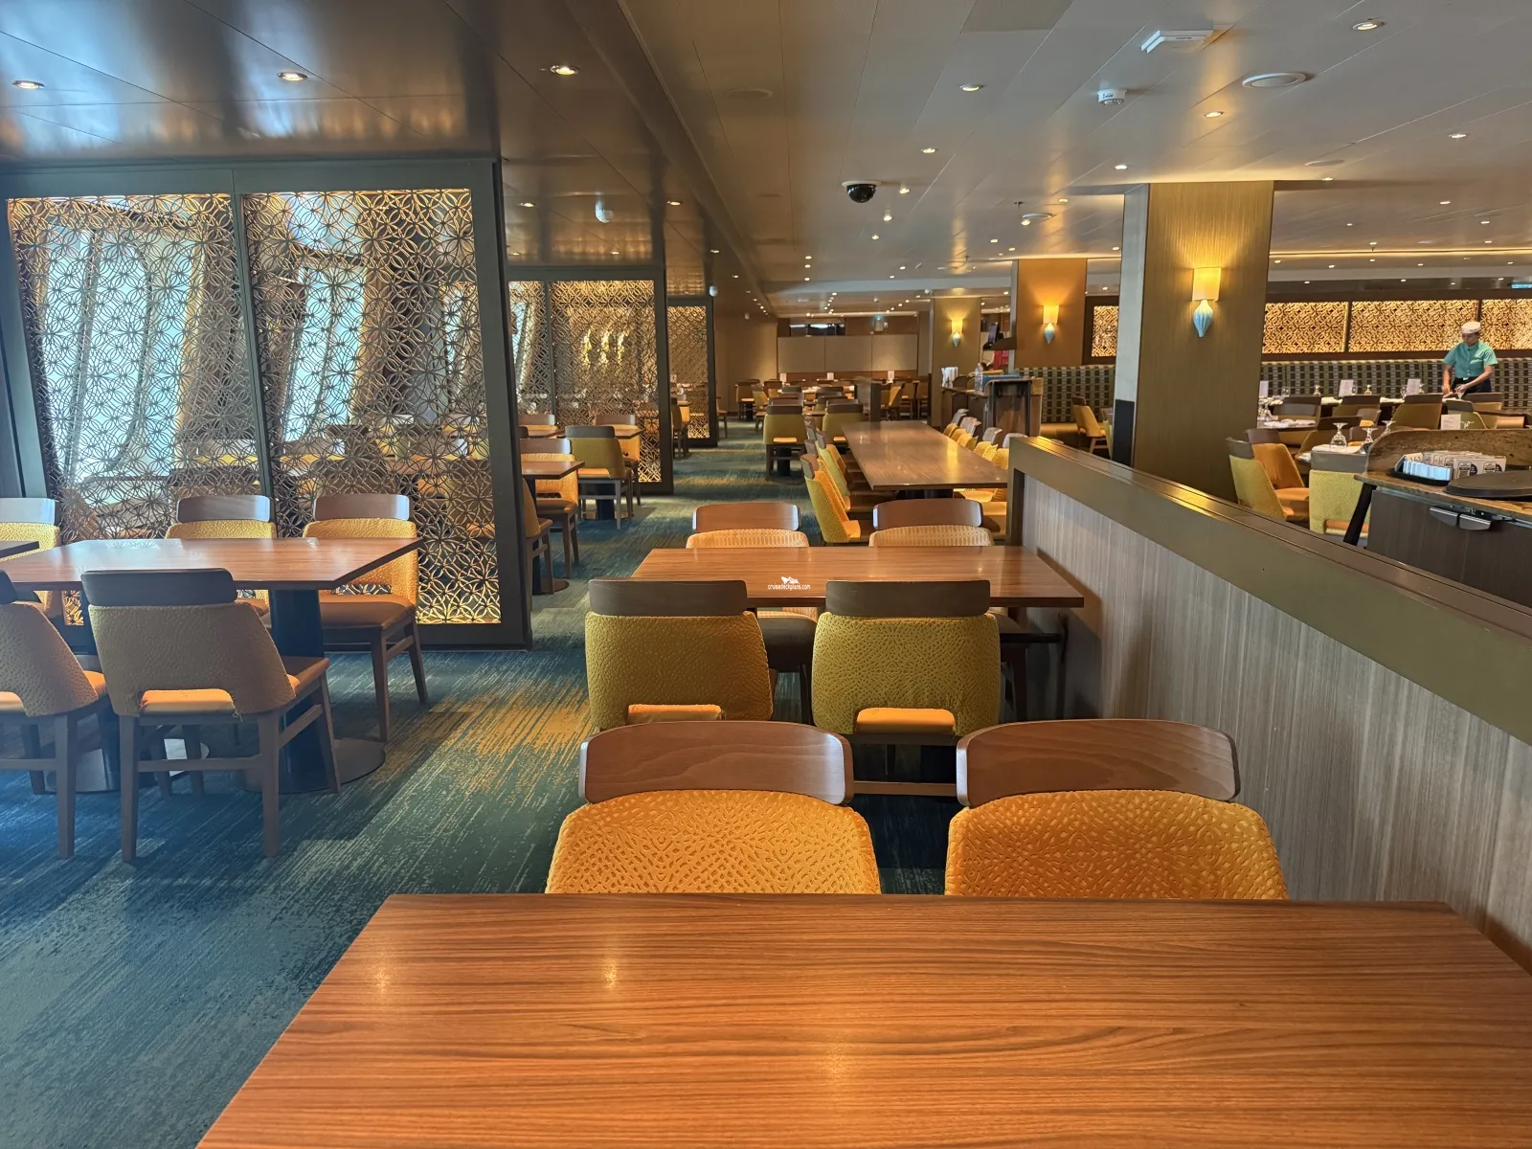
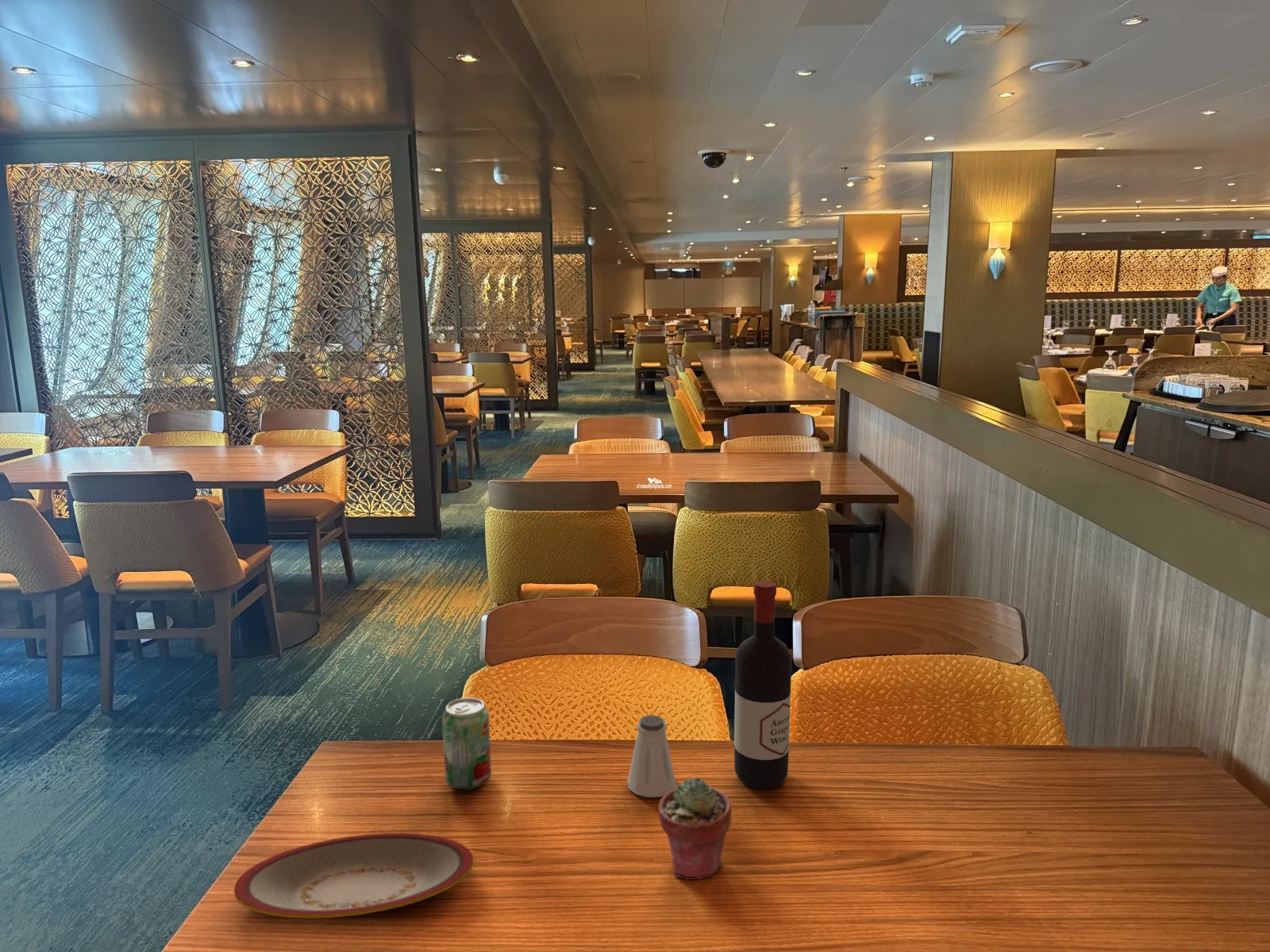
+ potted succulent [657,777,732,881]
+ plate [233,832,475,919]
+ saltshaker [627,714,677,798]
+ wine bottle [733,580,793,790]
+ beverage can [441,697,492,790]
